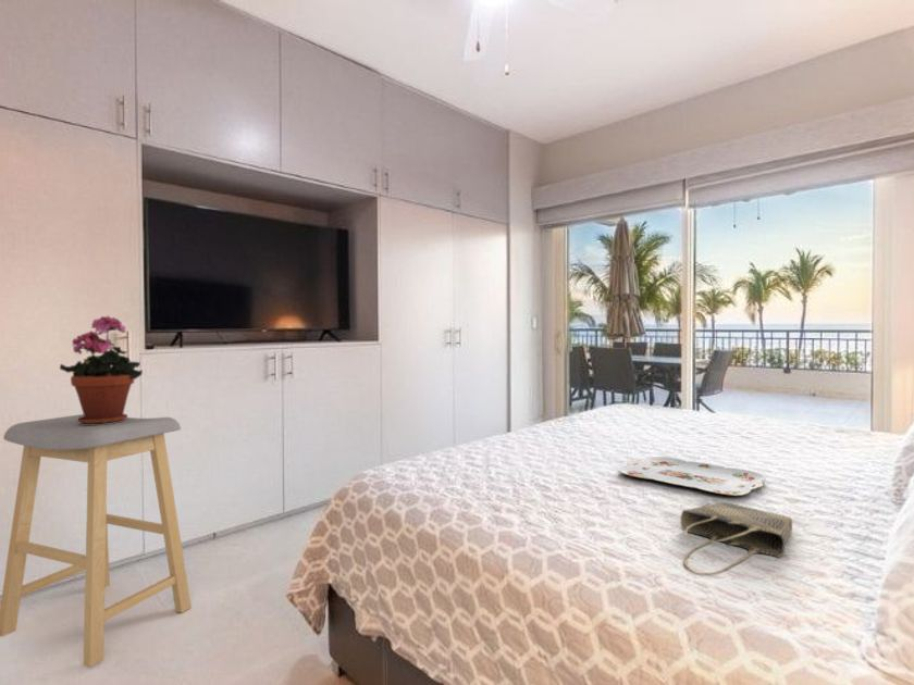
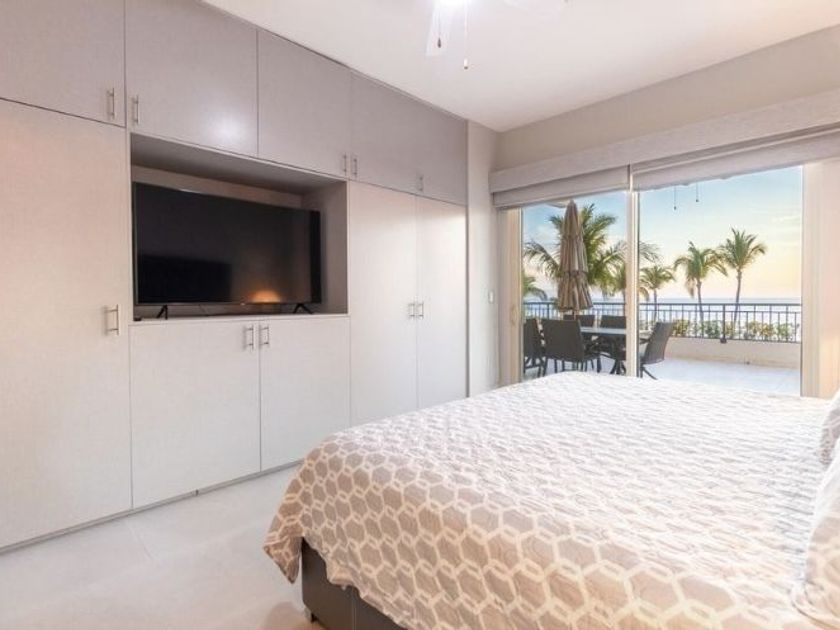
- serving tray [619,456,767,497]
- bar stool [0,413,193,669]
- potted plant [59,314,144,425]
- tote bag [679,501,793,575]
